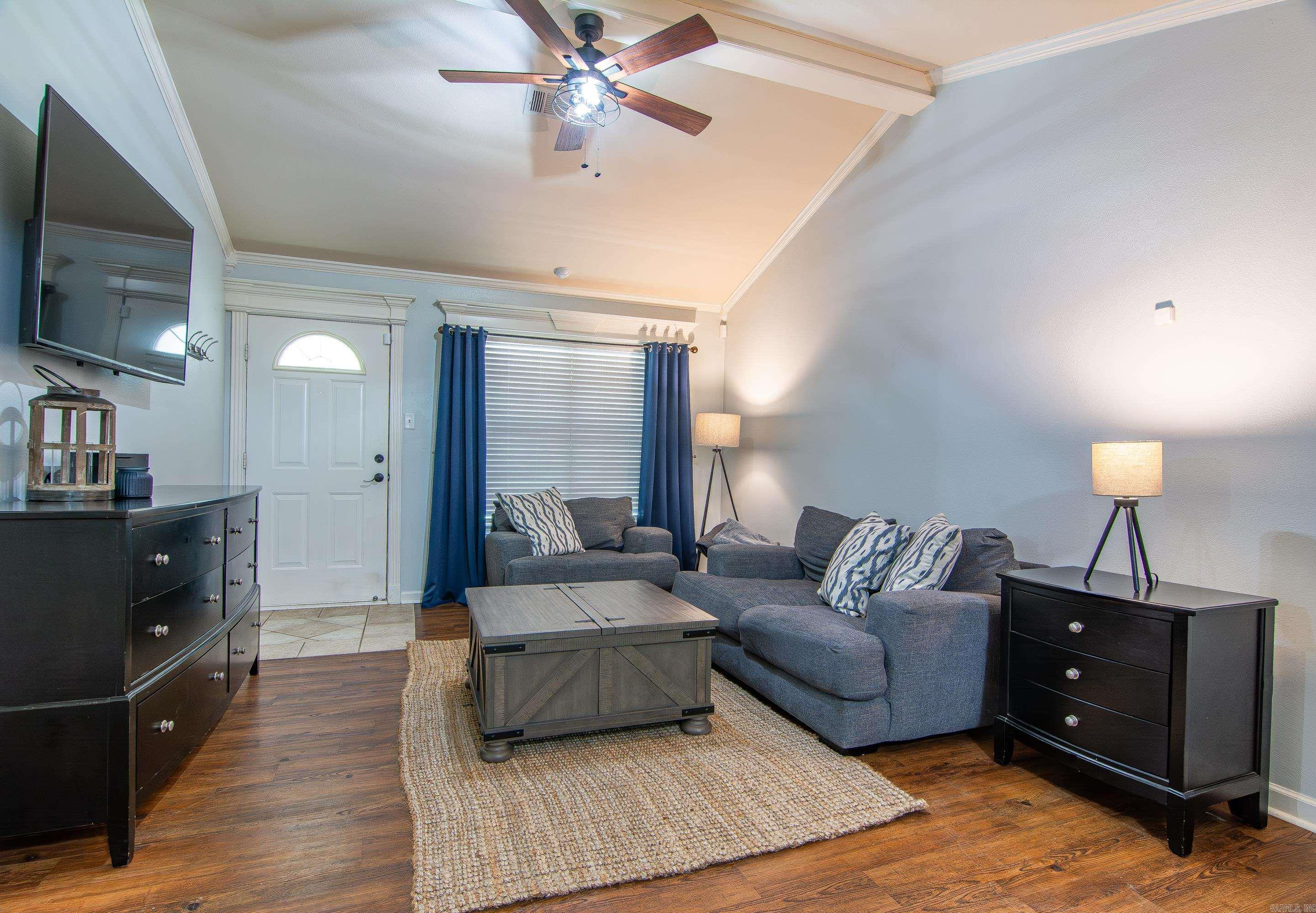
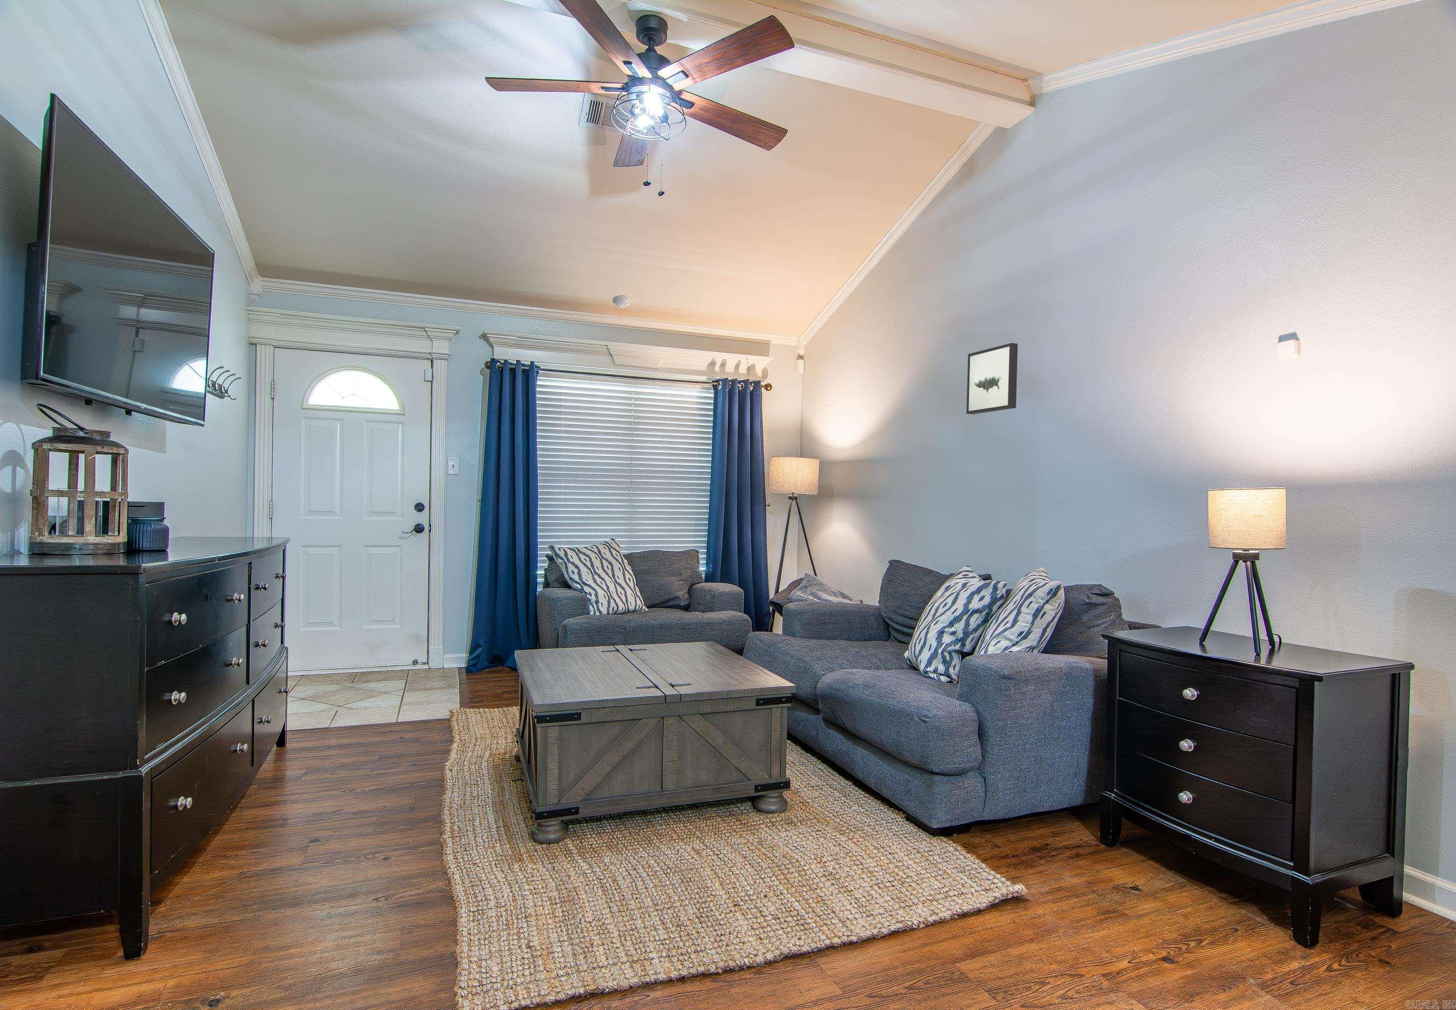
+ wall art [966,343,1019,415]
